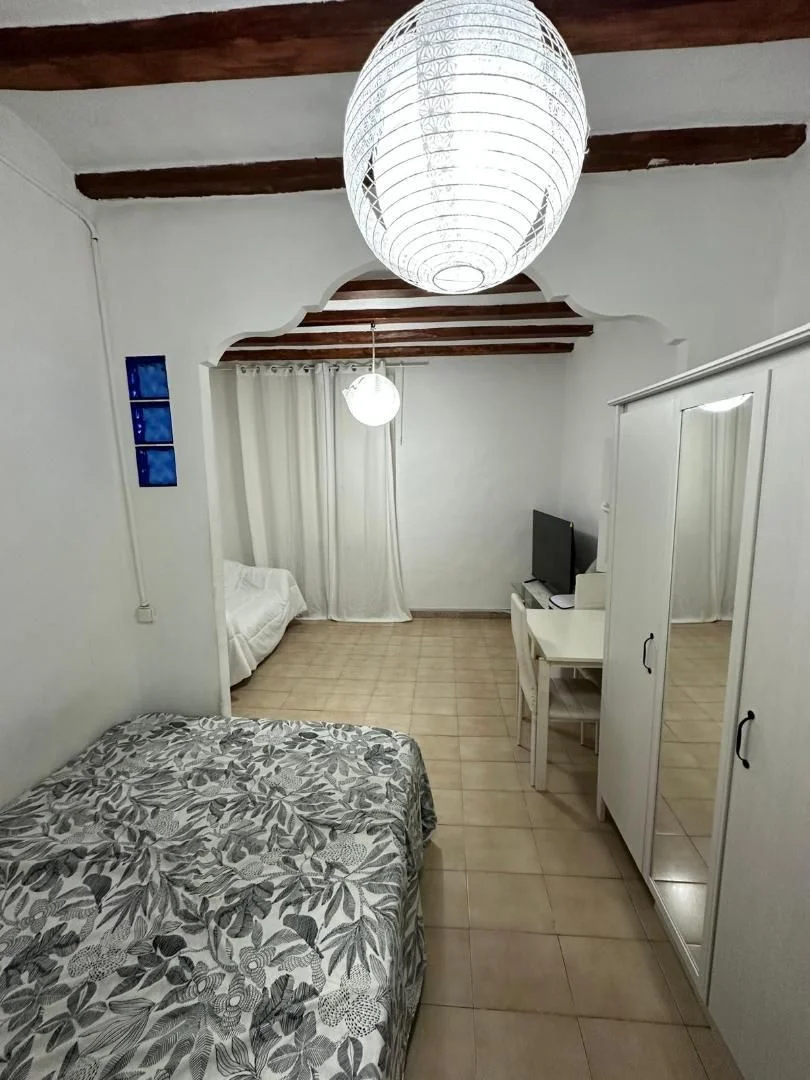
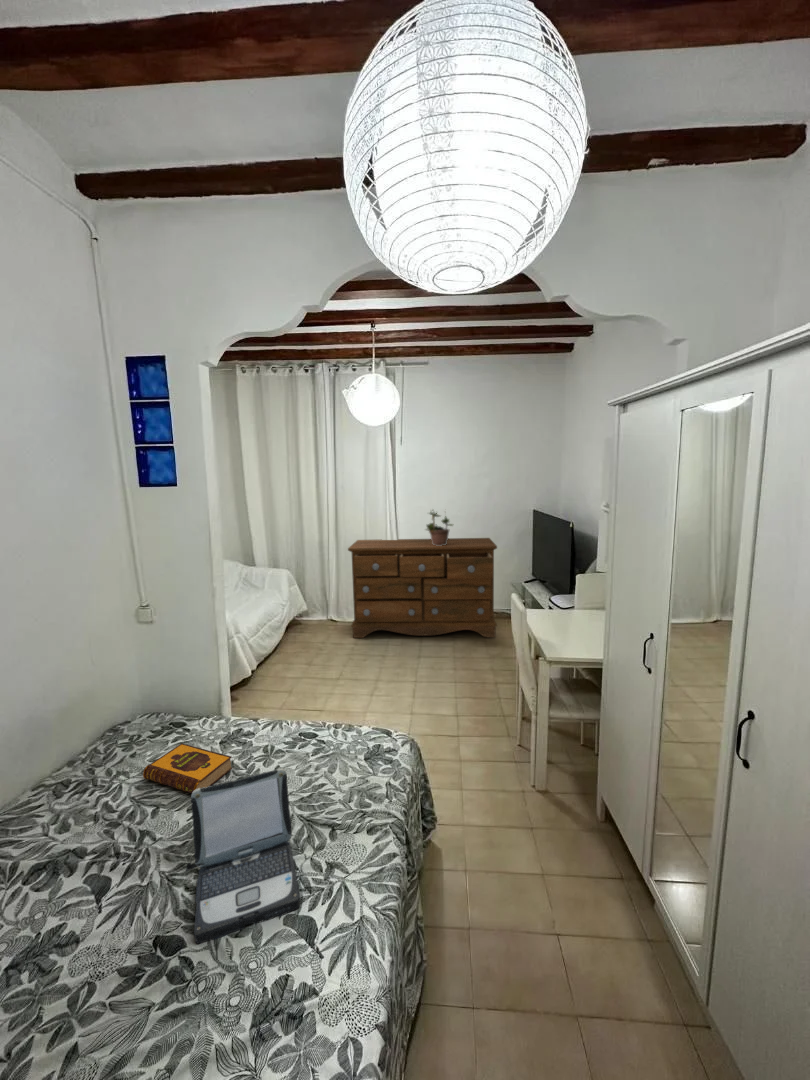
+ dresser [347,537,498,639]
+ potted plant [424,508,454,546]
+ laptop [185,767,301,945]
+ hardback book [142,742,233,794]
